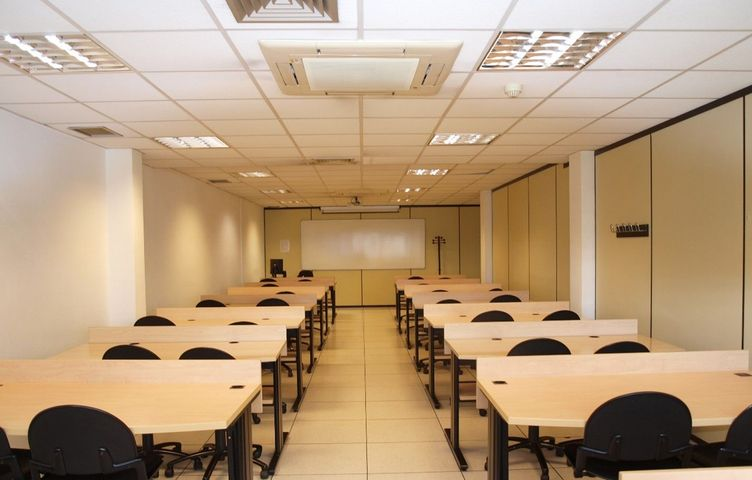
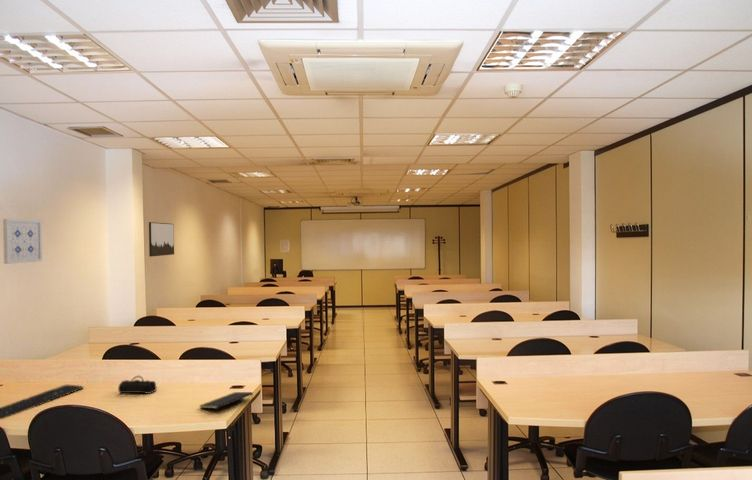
+ keyboard [0,383,84,420]
+ pencil case [117,375,158,395]
+ wall art [148,221,175,258]
+ notepad [198,391,254,410]
+ wall art [2,218,43,265]
